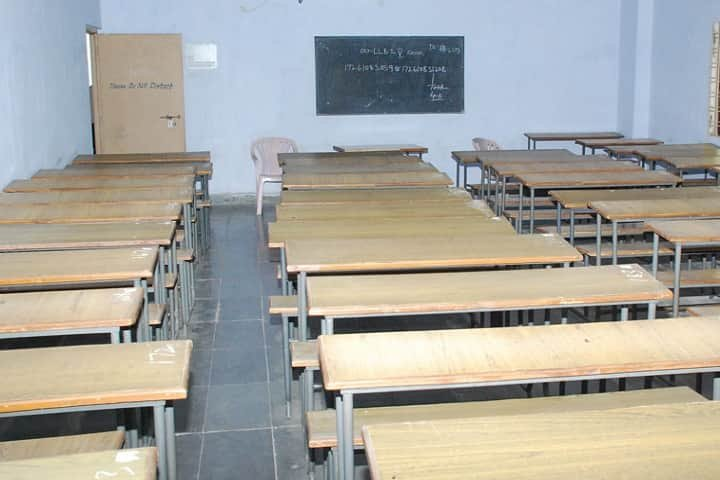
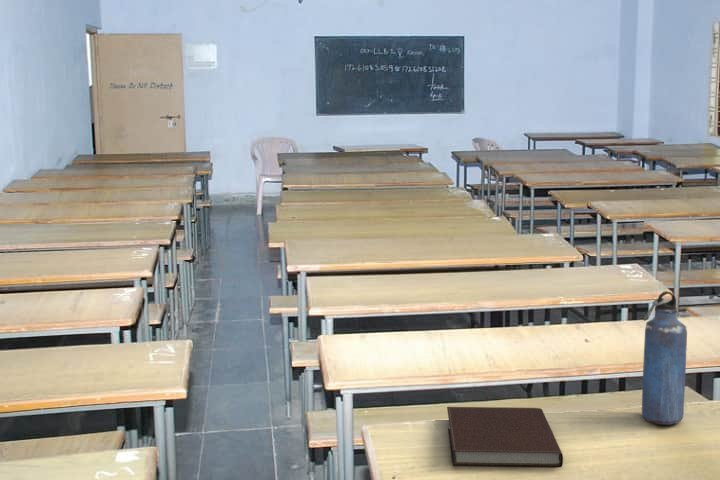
+ water bottle [641,290,688,426]
+ notebook [446,406,564,469]
